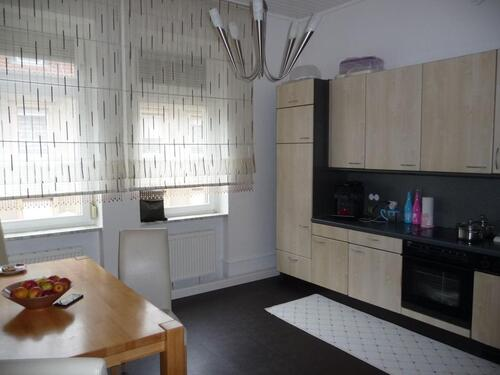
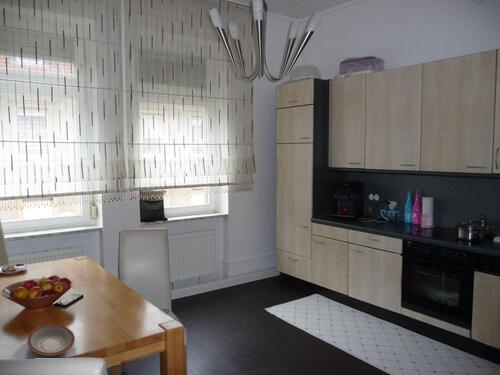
+ plate [27,323,76,357]
